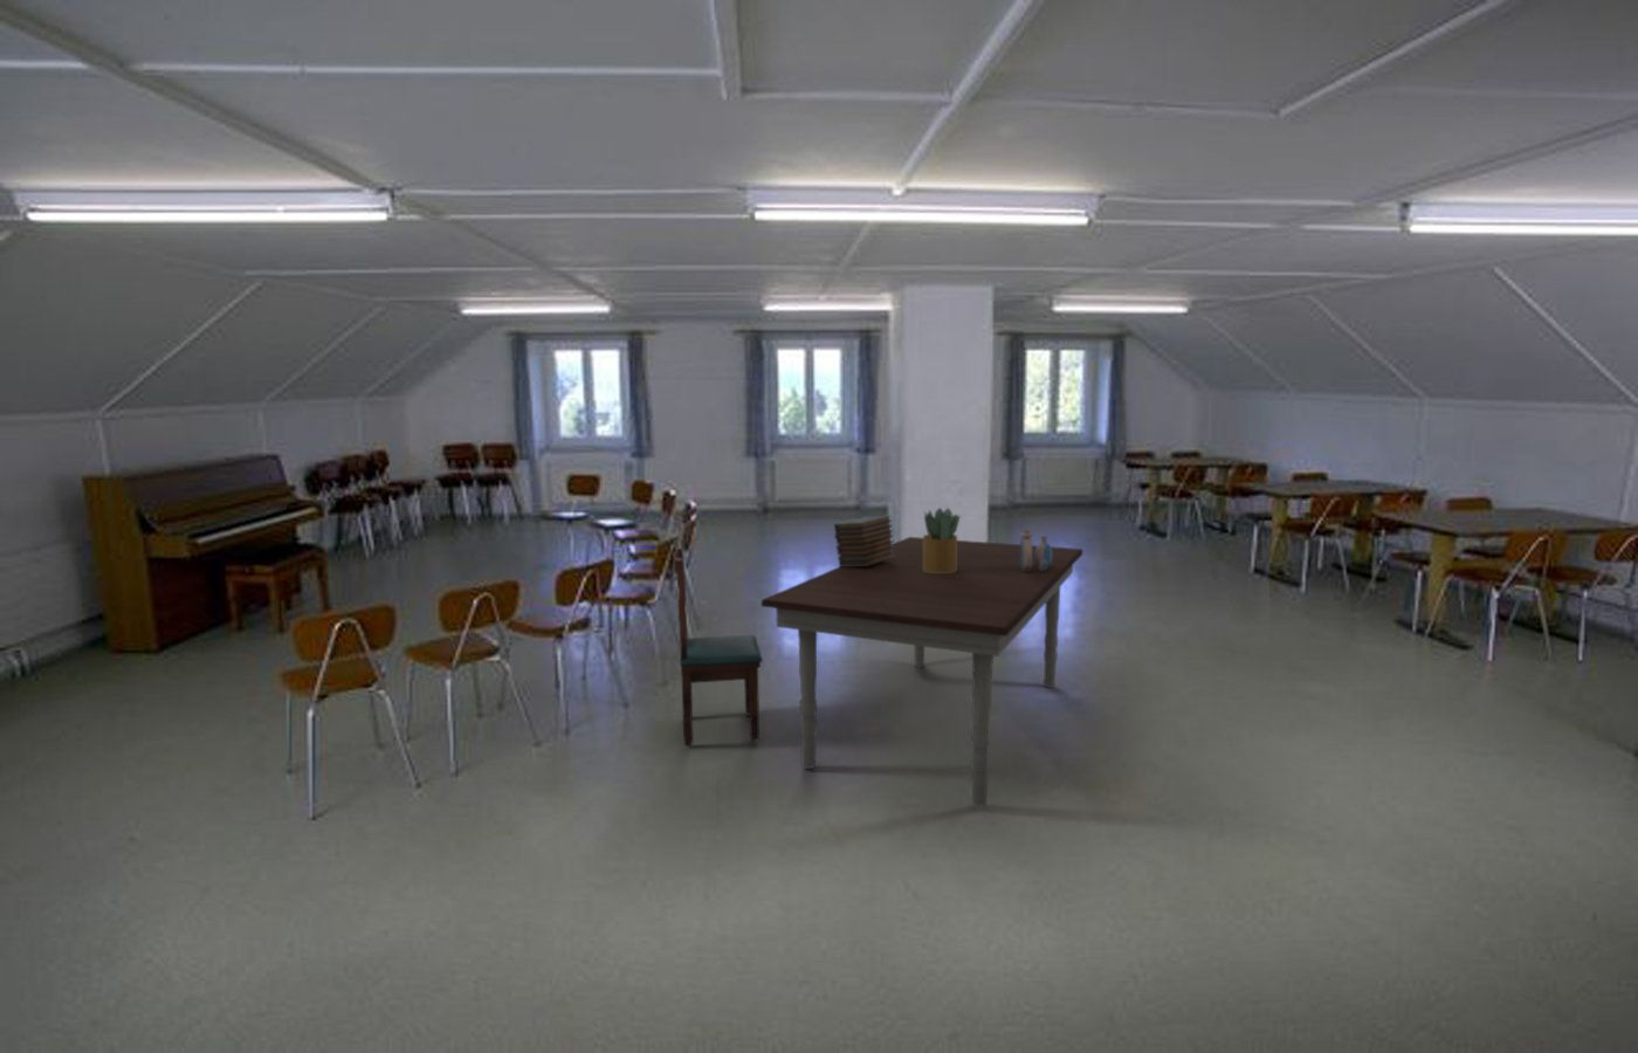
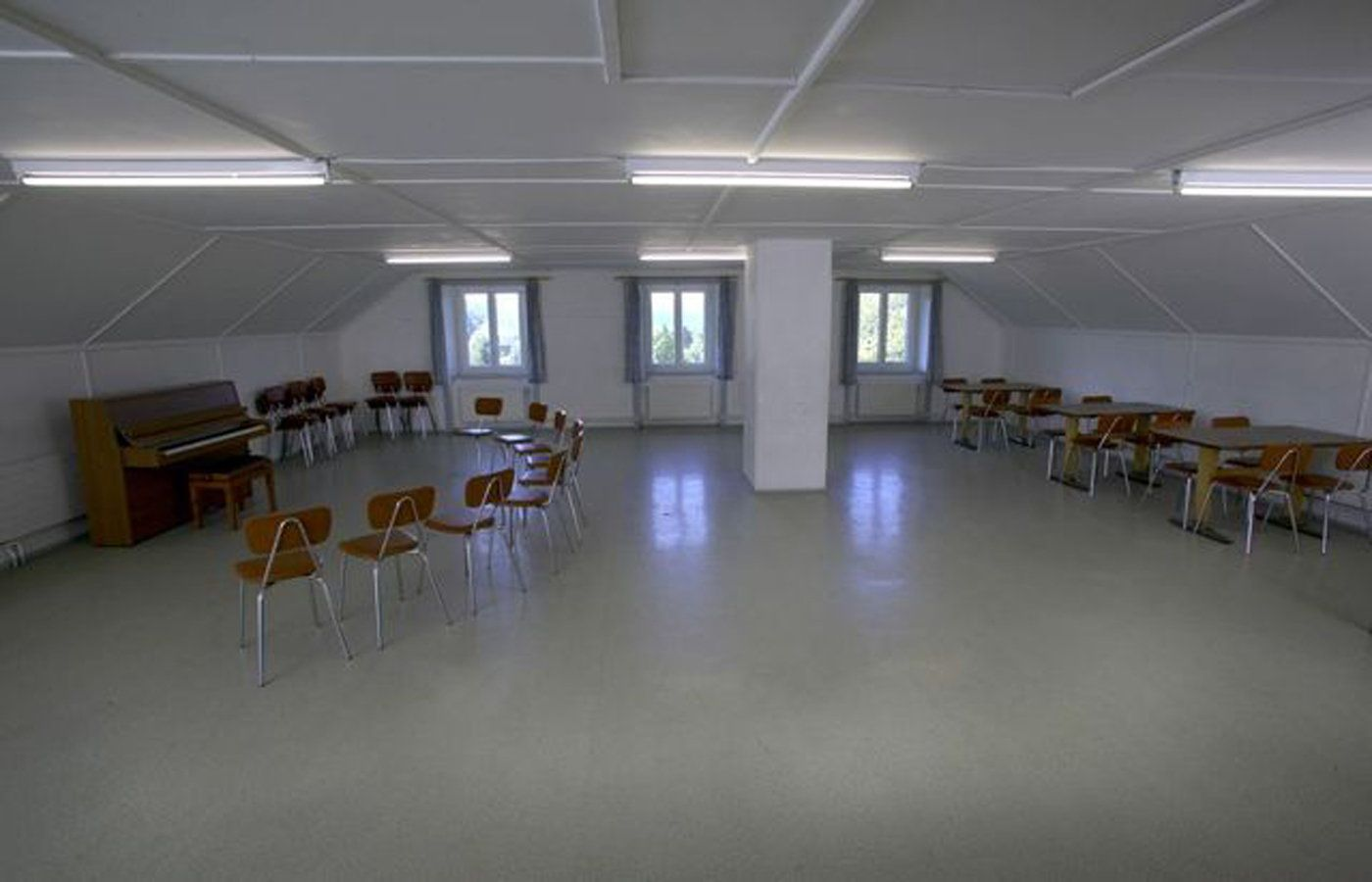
- book stack [833,515,895,566]
- dining chair [672,547,764,746]
- potted plant [922,506,962,573]
- dining table [761,536,1084,807]
- water jug [1018,529,1052,571]
